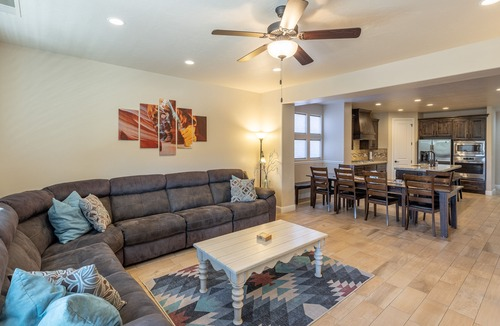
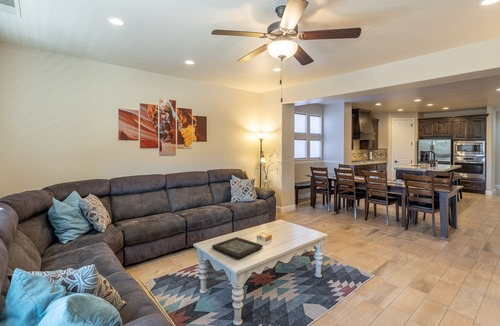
+ decorative tray [211,236,264,259]
